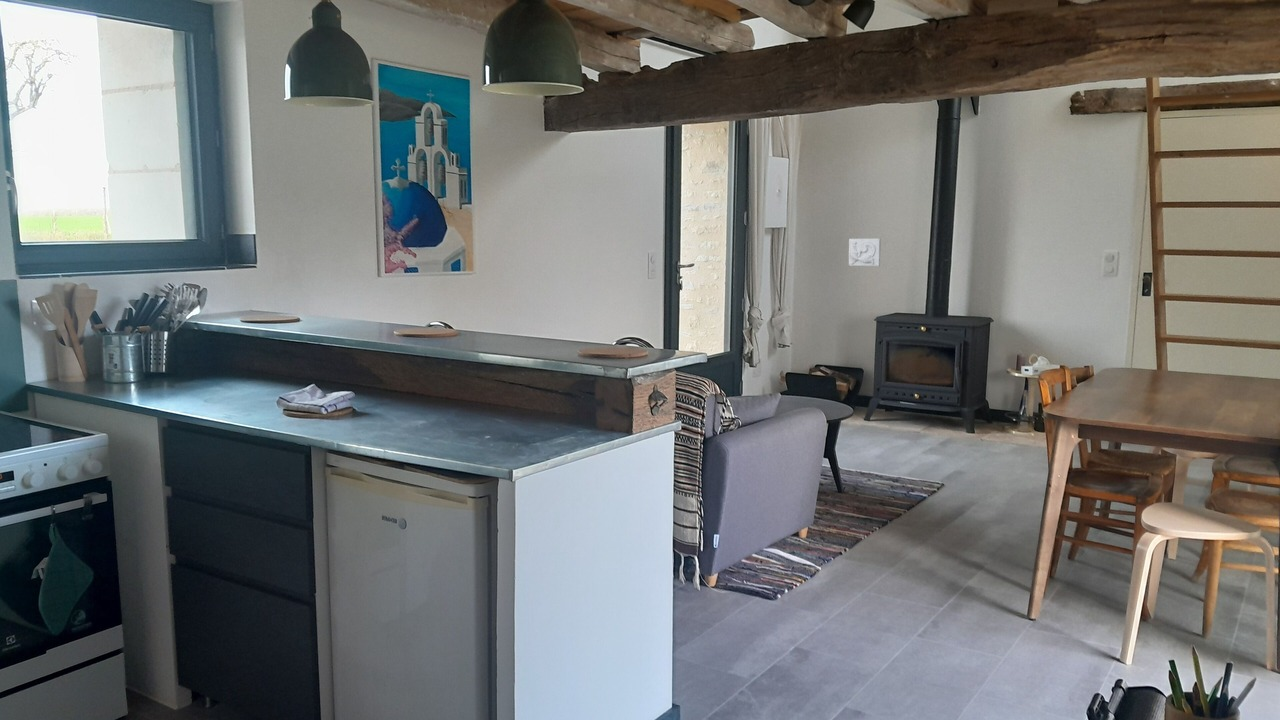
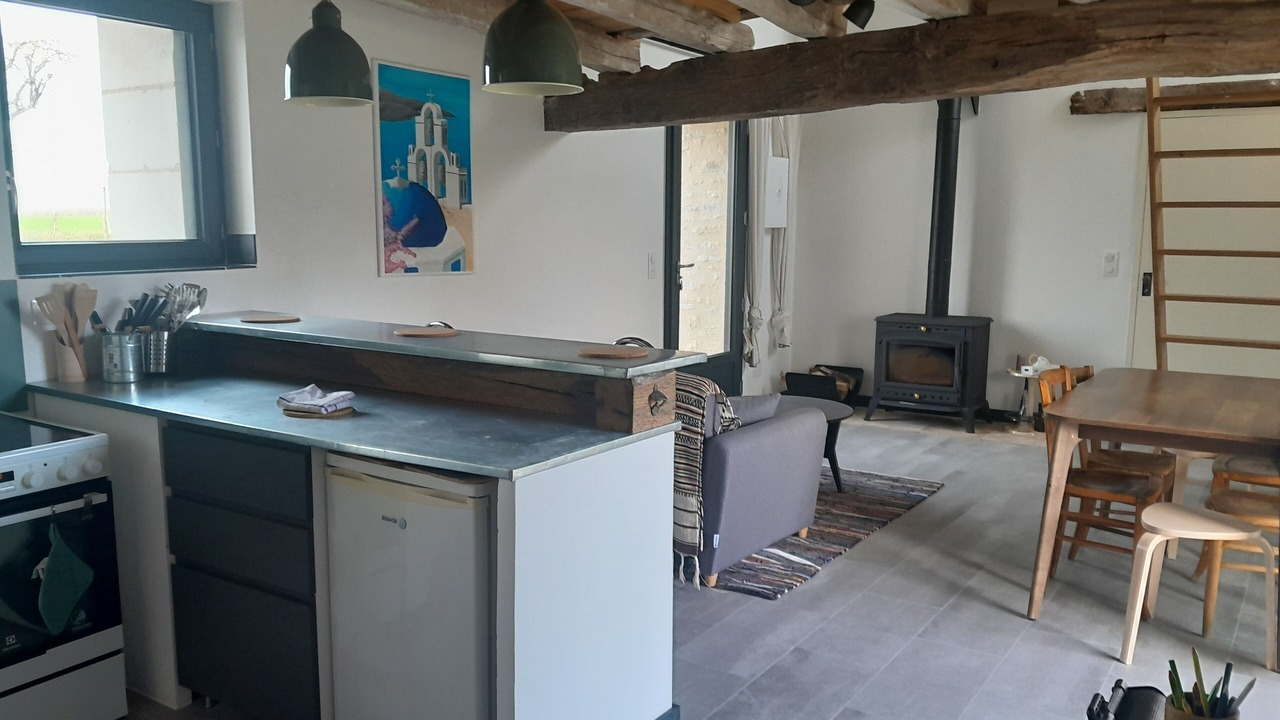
- wall ornament [848,237,882,267]
